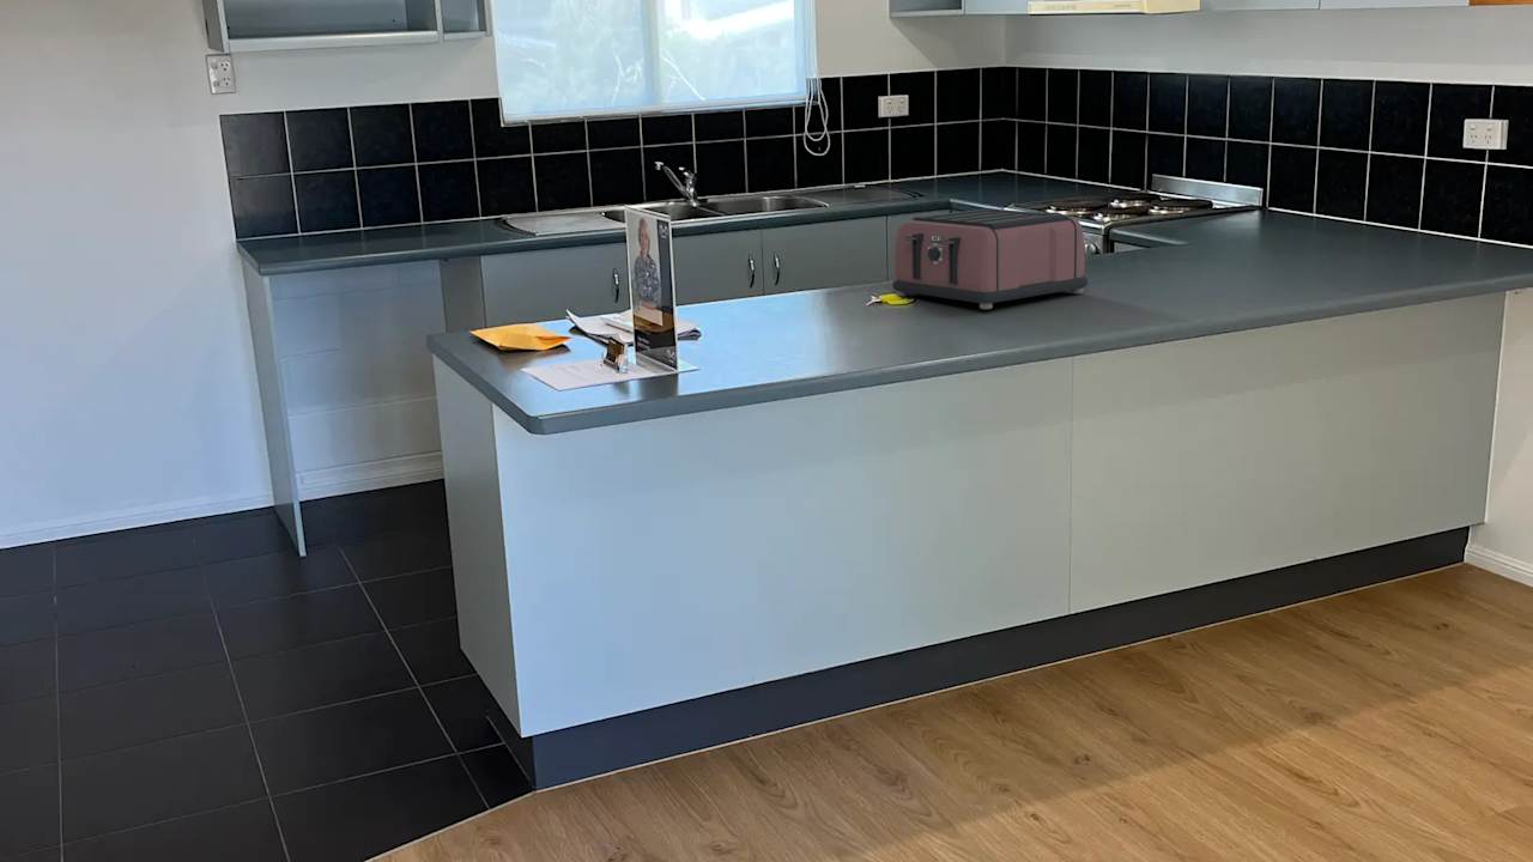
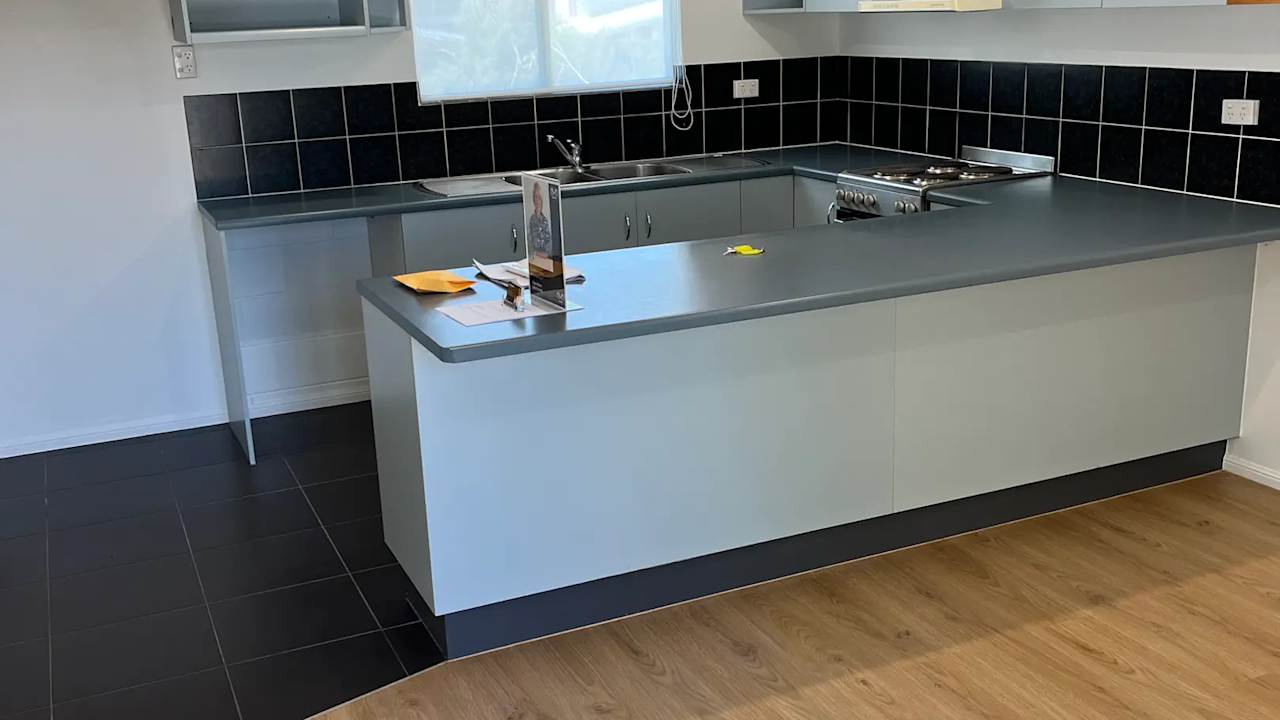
- toaster [891,207,1089,310]
